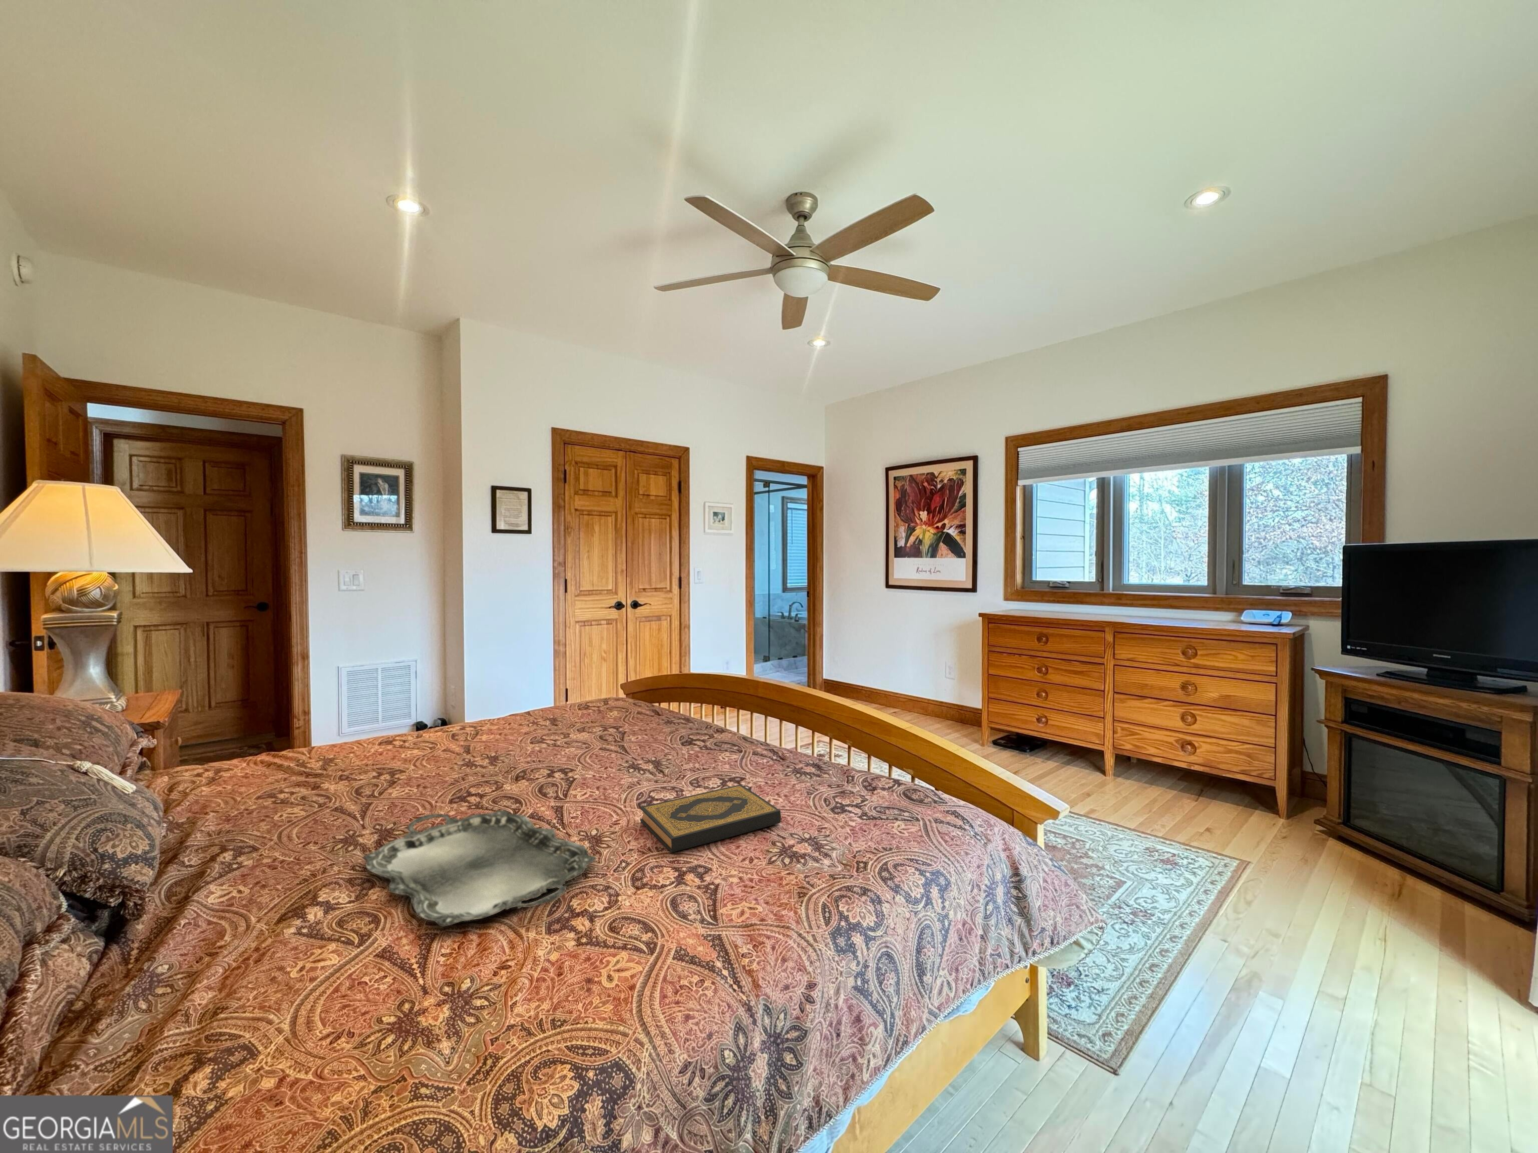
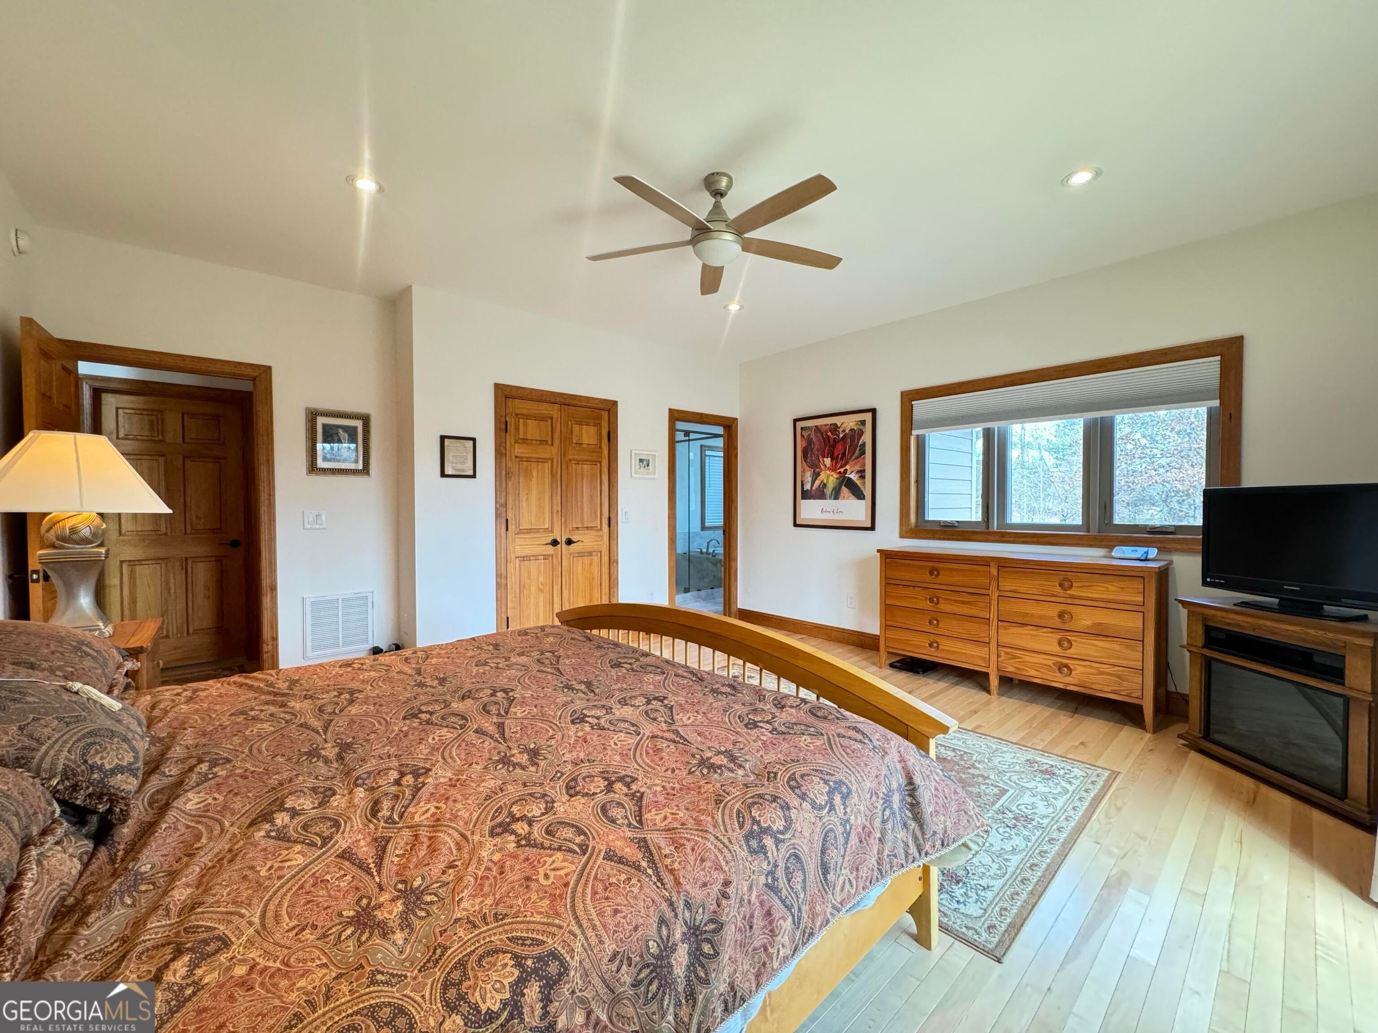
- serving tray [362,810,597,928]
- hardback book [639,784,781,853]
